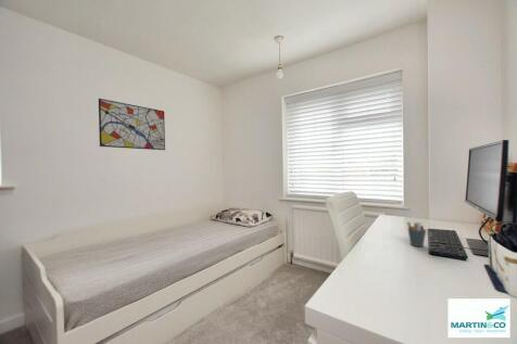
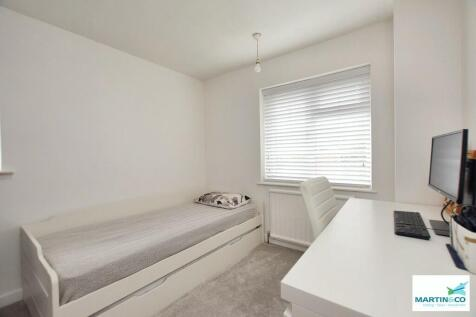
- wall art [98,98,166,151]
- pen holder [406,221,427,247]
